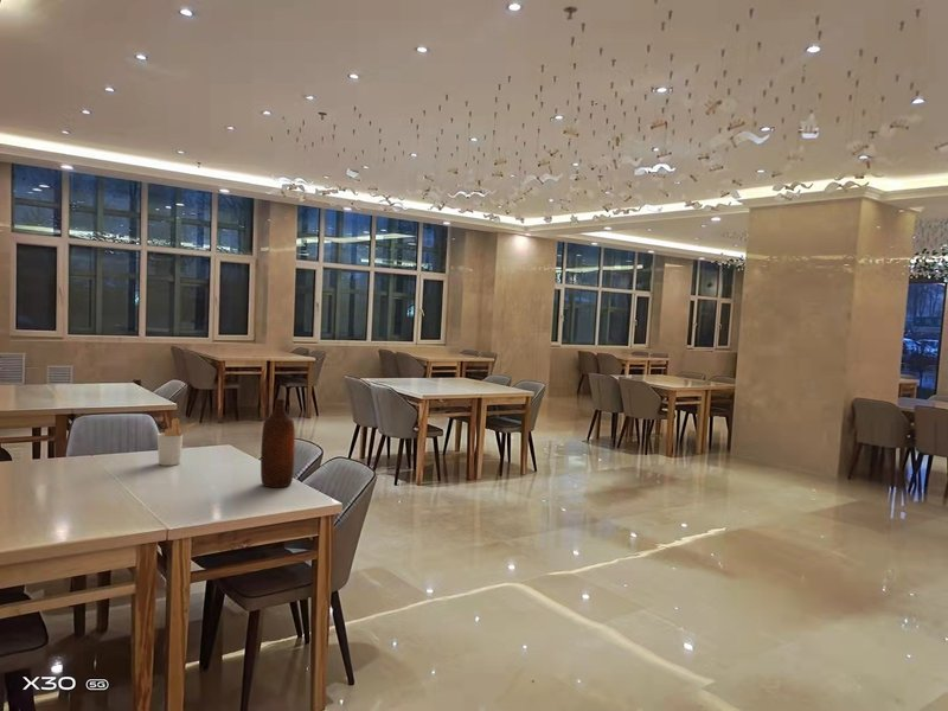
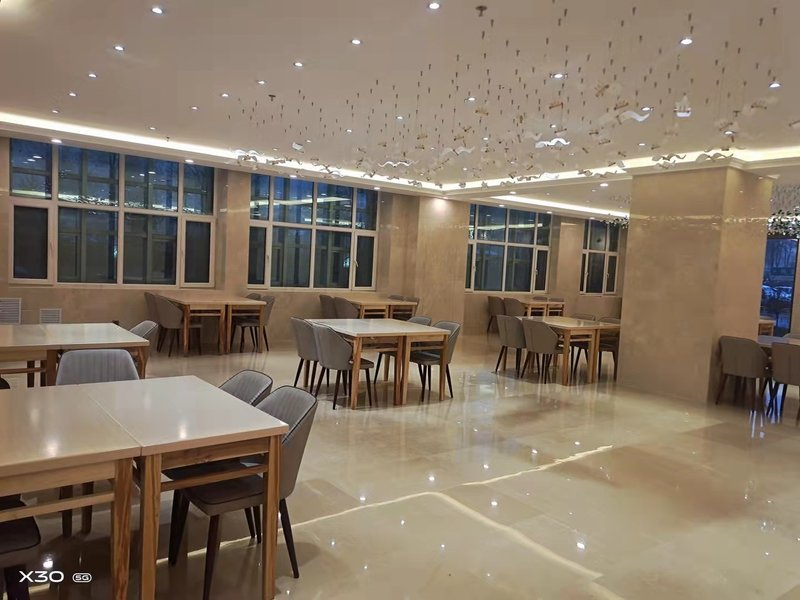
- utensil holder [156,417,197,467]
- bottle [260,398,296,488]
